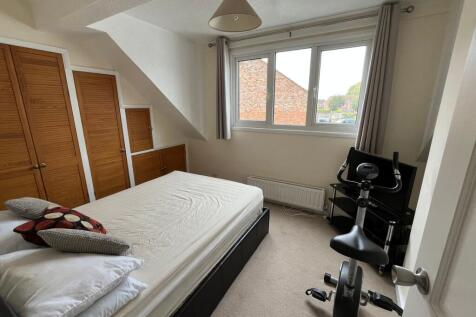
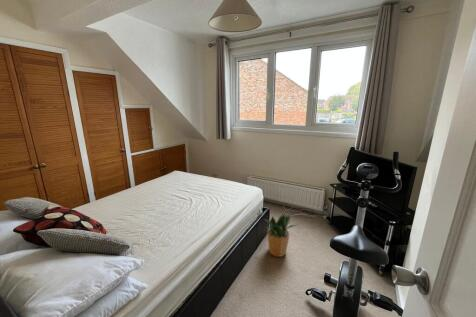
+ potted plant [263,212,298,258]
